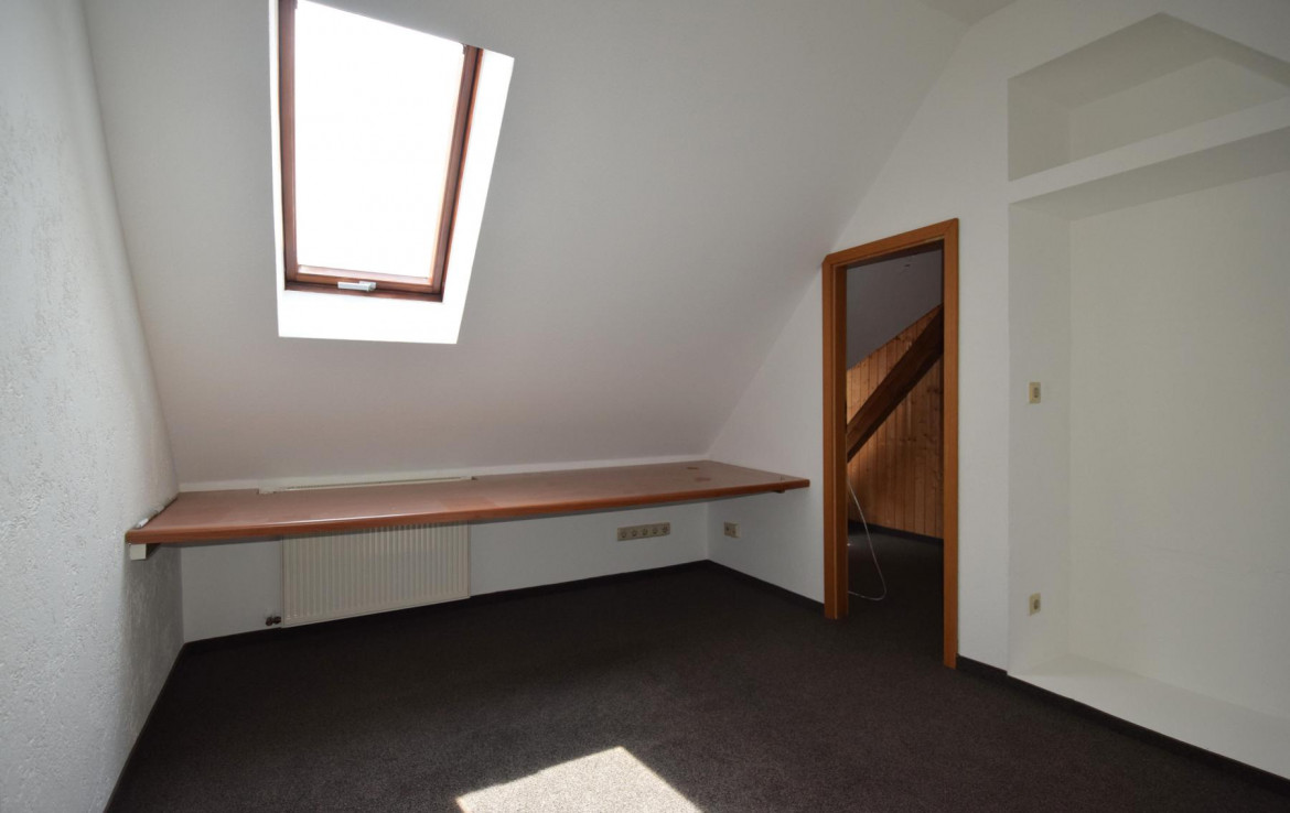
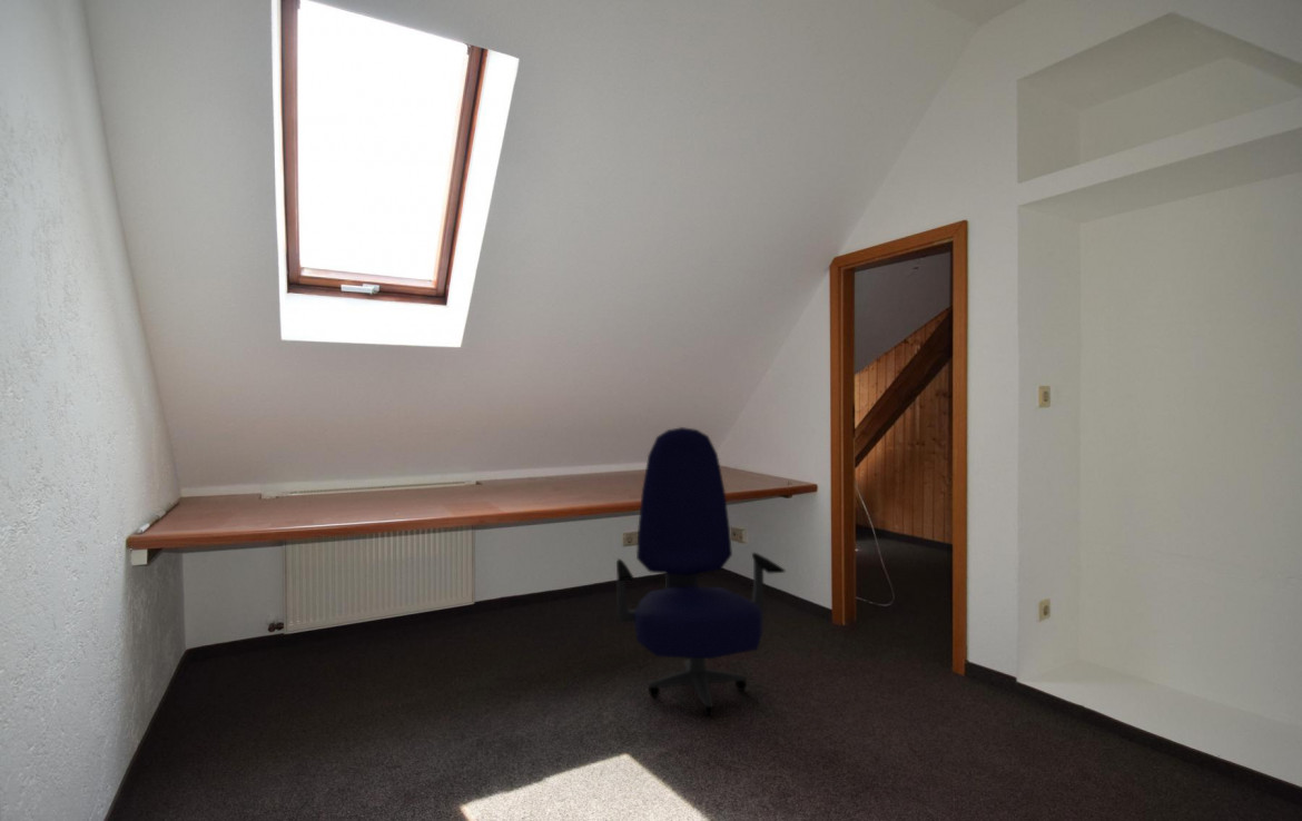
+ office chair [615,426,787,716]
